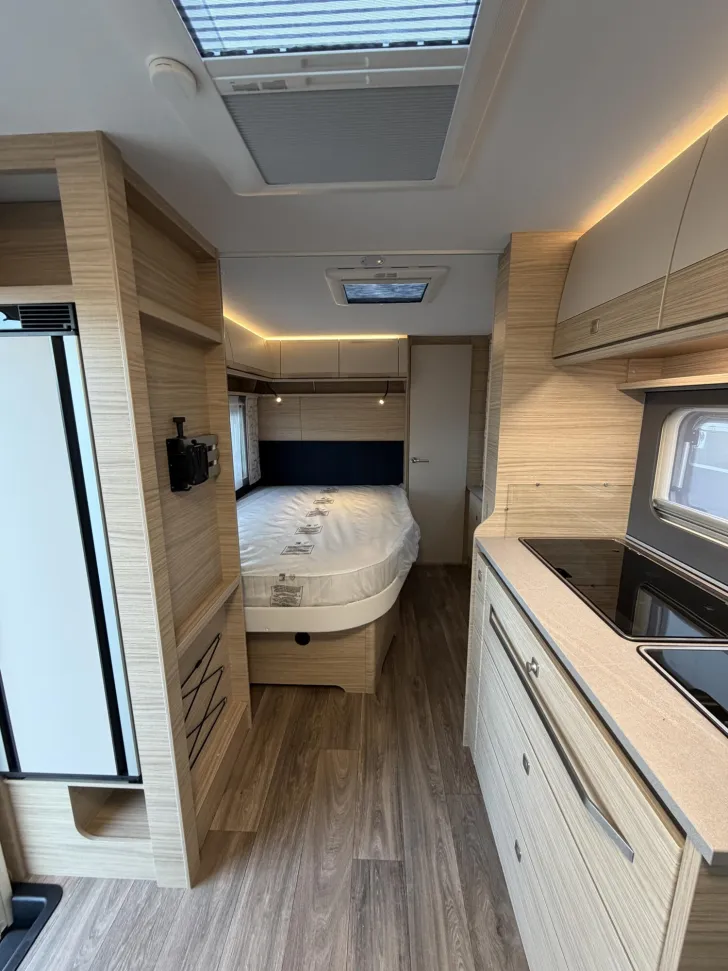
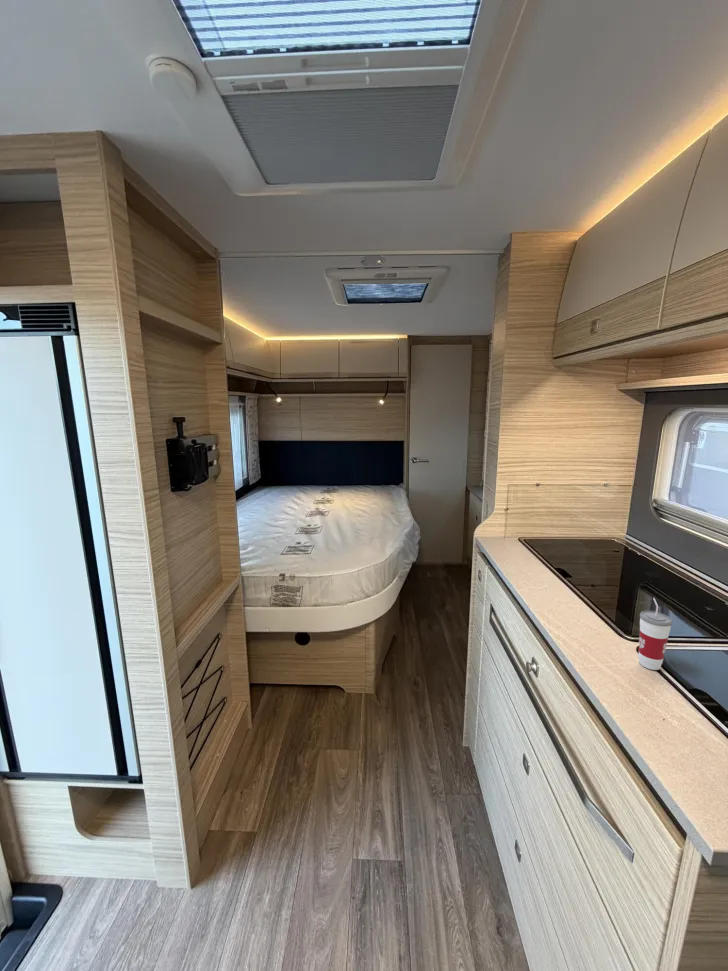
+ cup [637,597,673,671]
